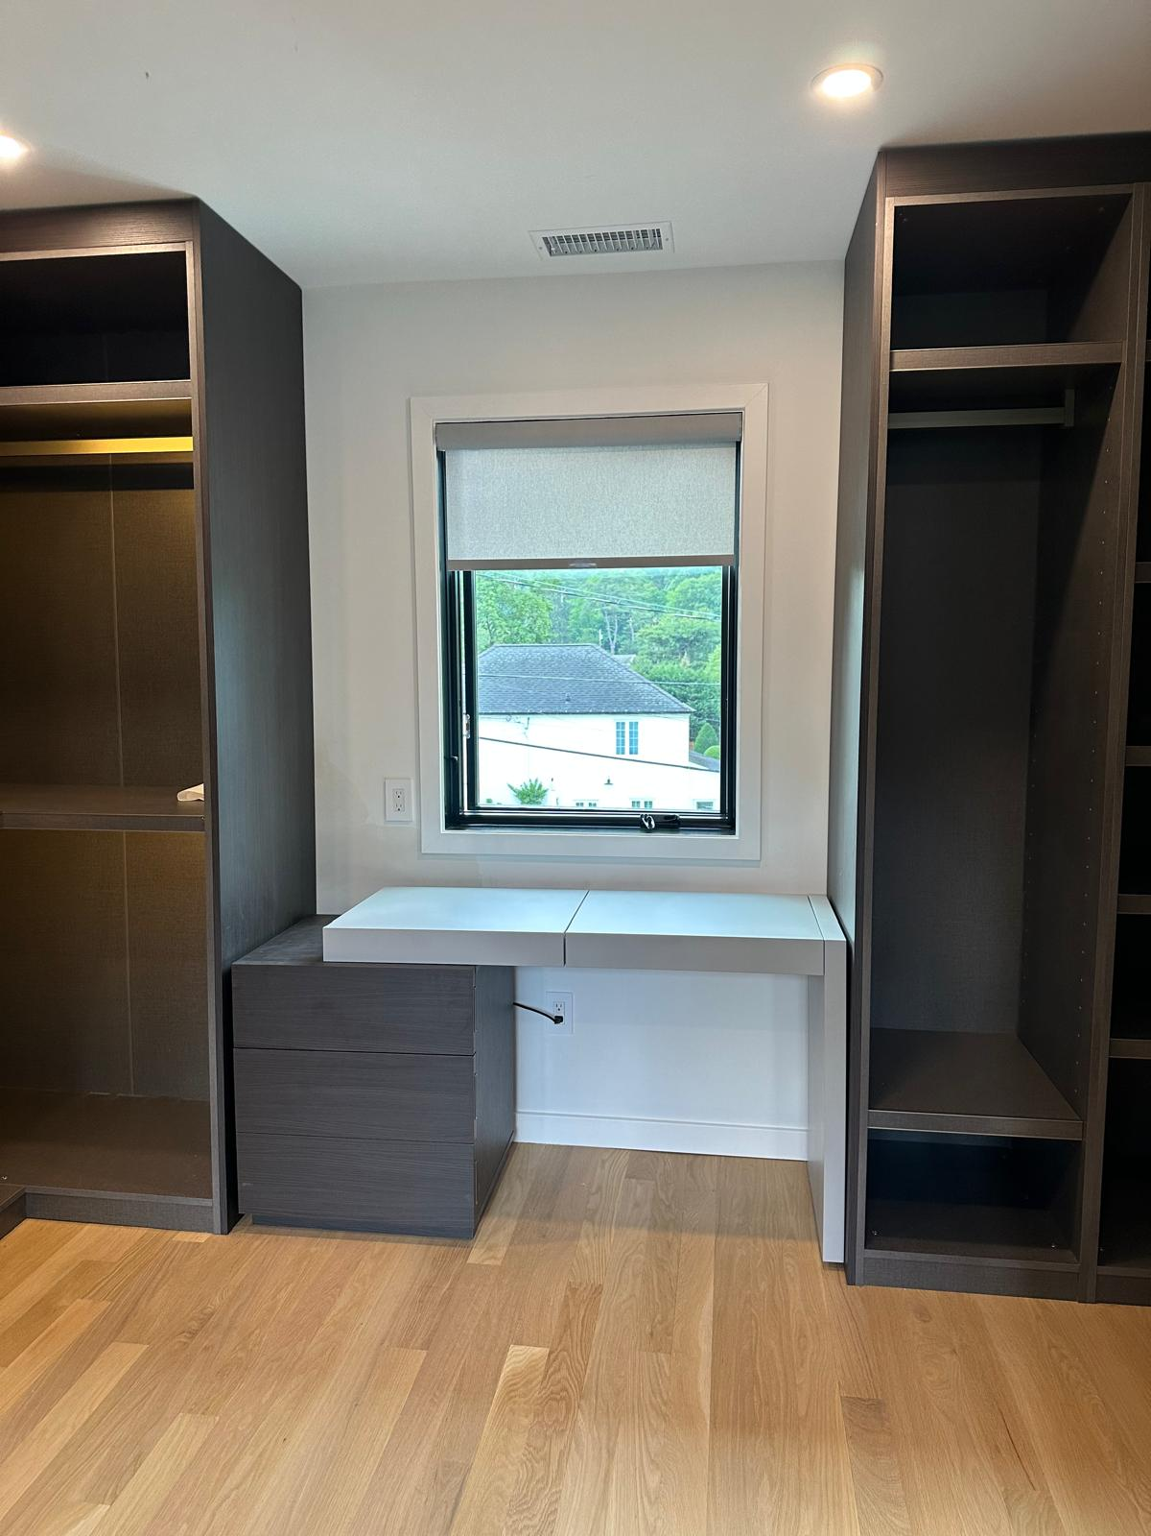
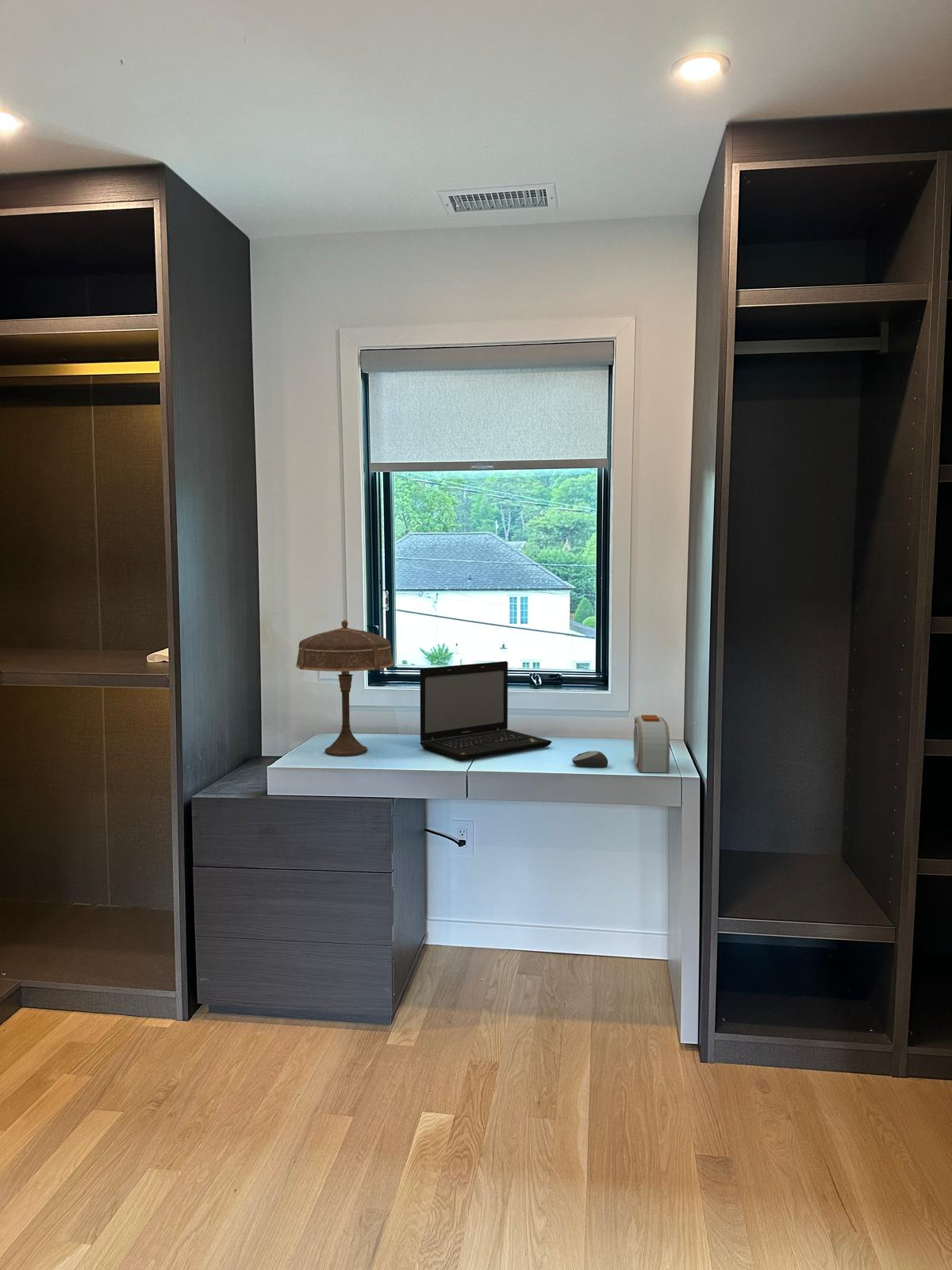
+ laptop [419,660,552,761]
+ computer mouse [571,750,608,768]
+ alarm clock [633,714,670,774]
+ table lamp [295,619,394,756]
